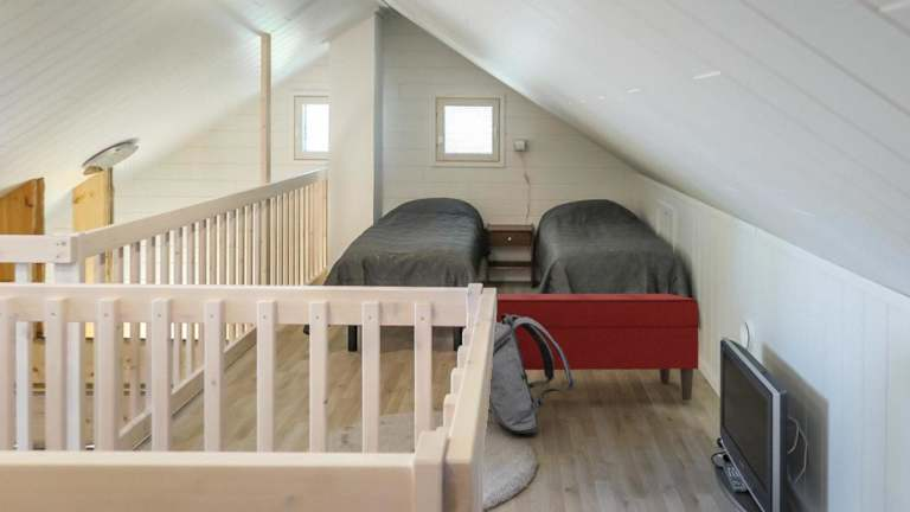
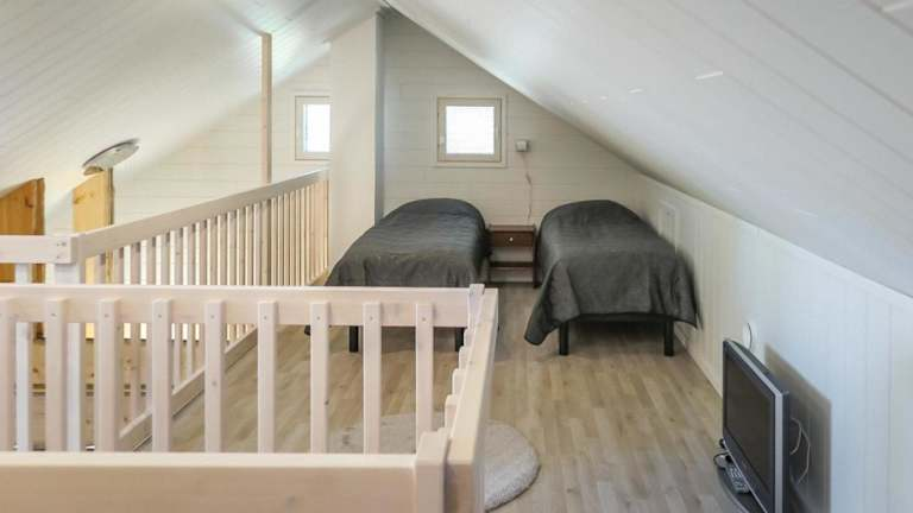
- backpack [487,314,577,435]
- bench [496,293,700,402]
